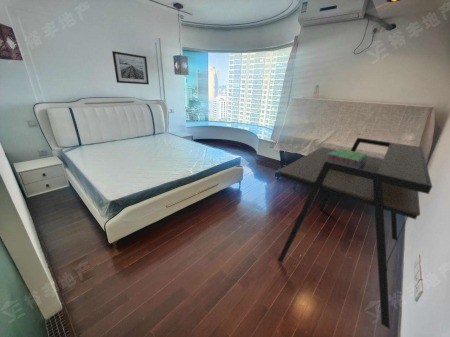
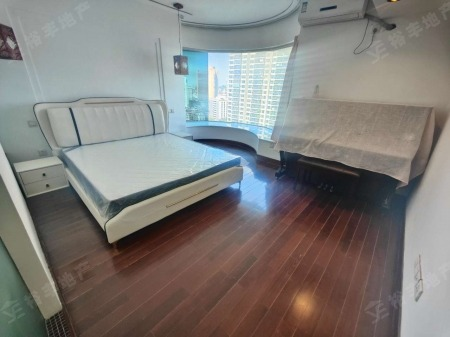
- stack of books [326,148,368,168]
- desk [276,137,433,330]
- wall art [111,50,150,85]
